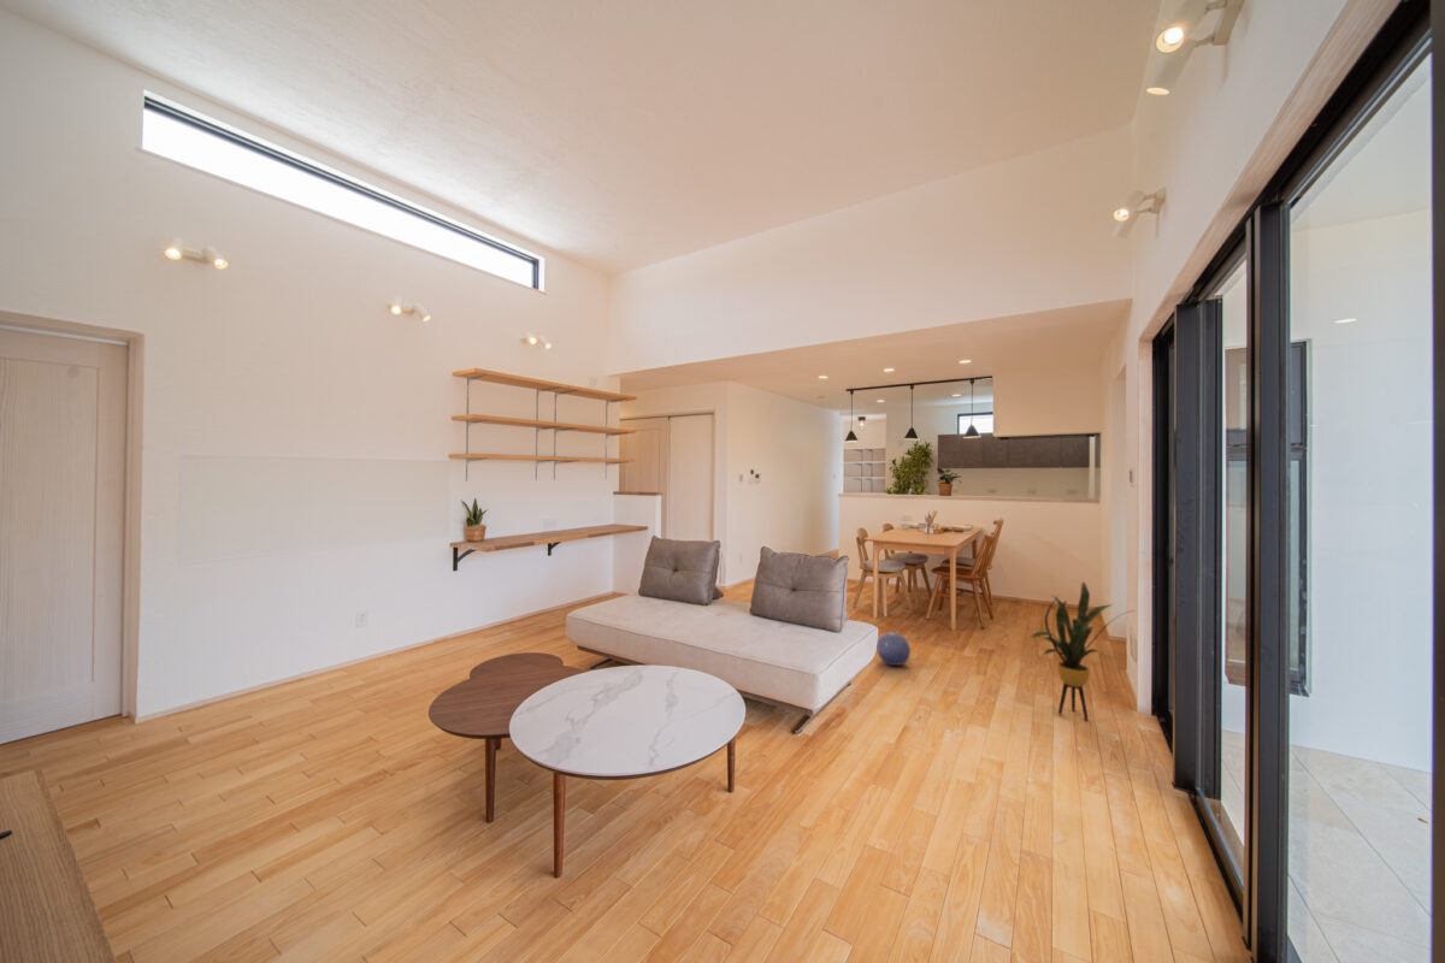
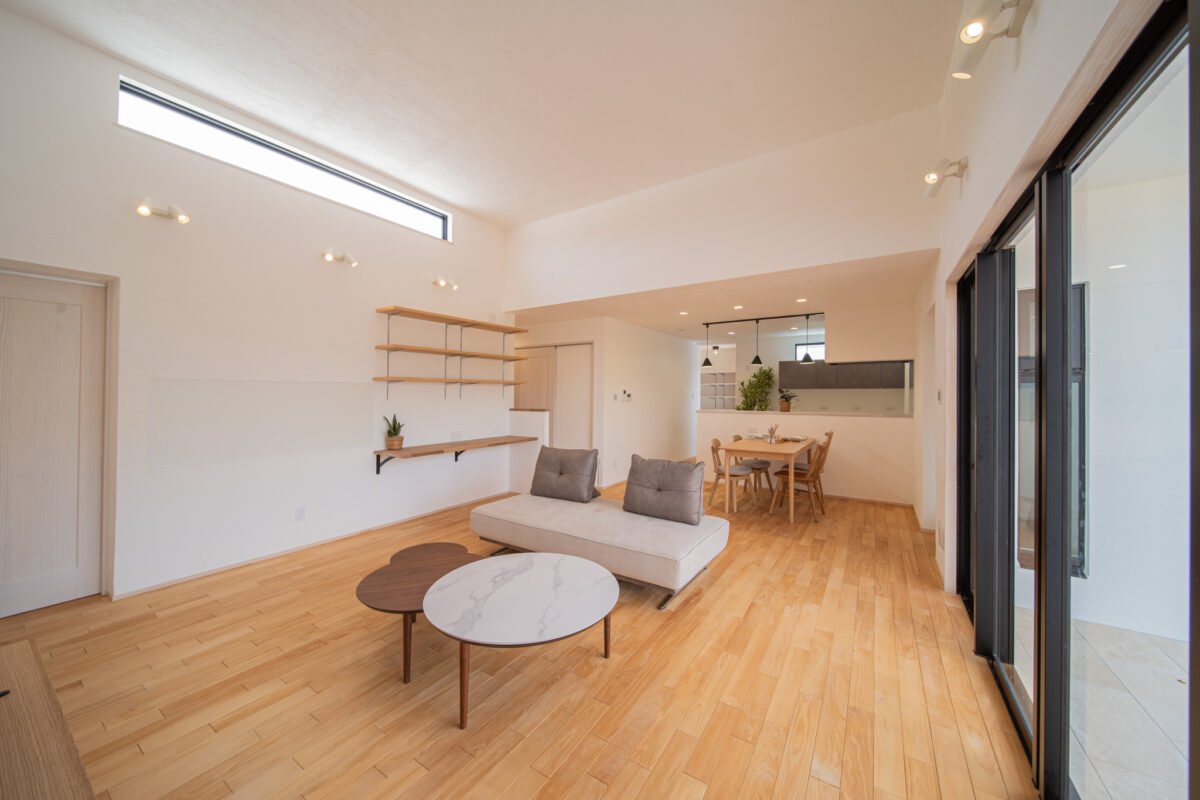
- ball [875,631,912,667]
- house plant [1028,580,1138,722]
